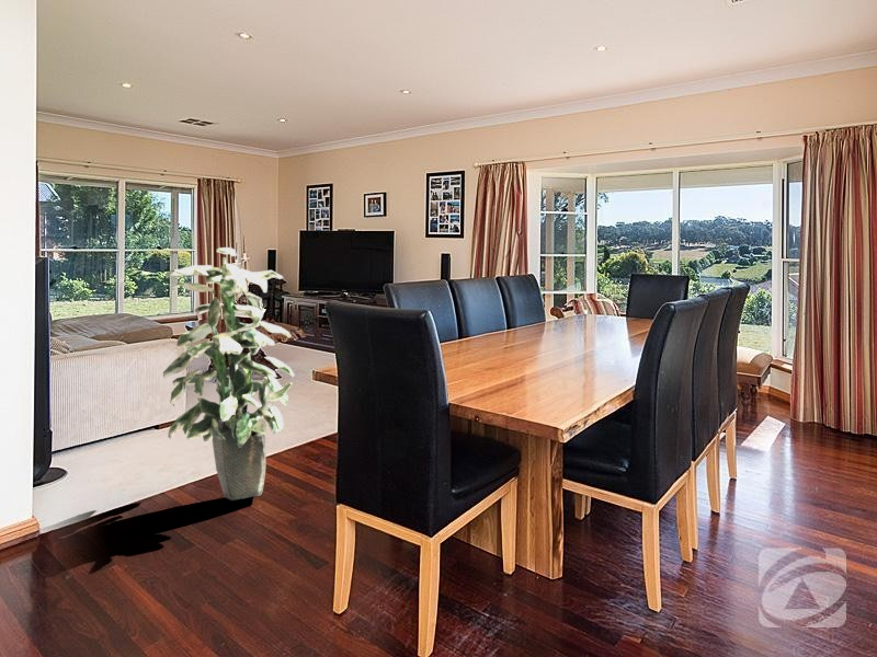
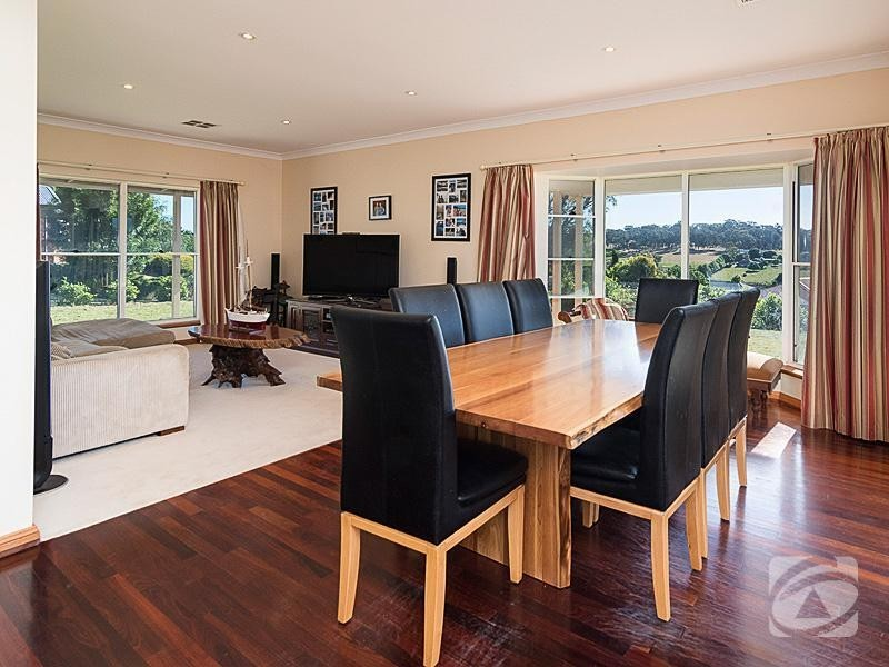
- indoor plant [162,246,296,502]
